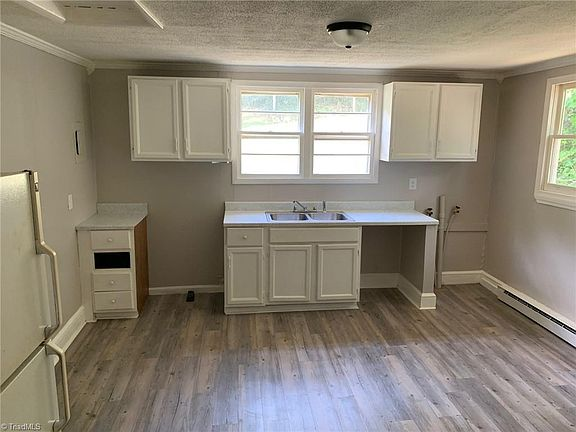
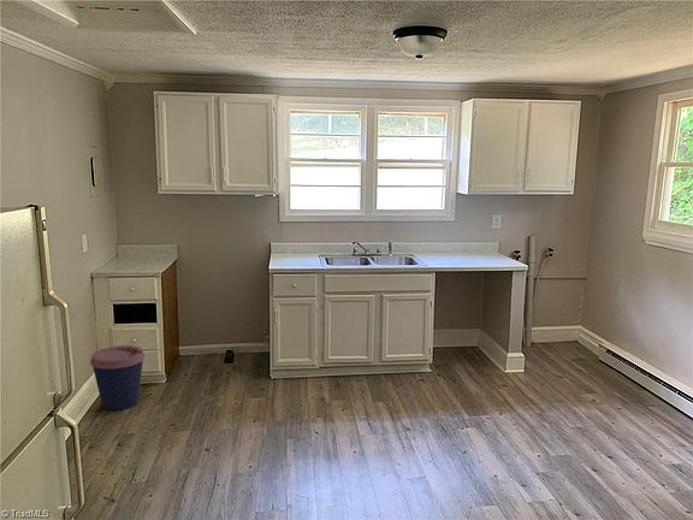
+ coffee cup [89,344,146,412]
